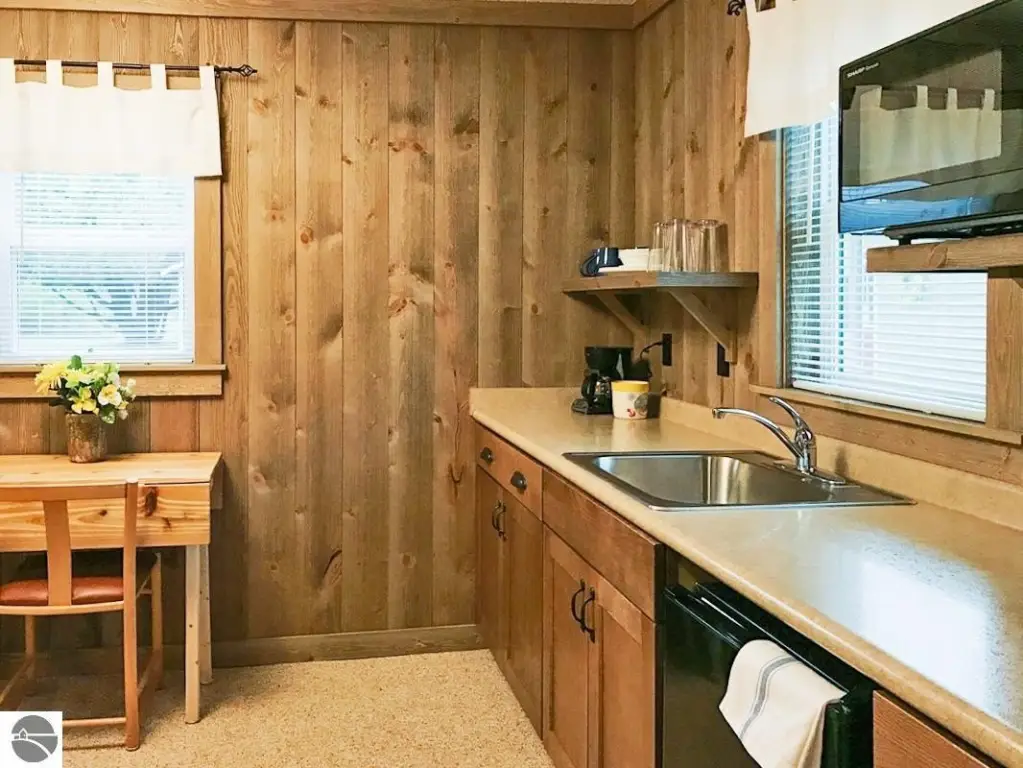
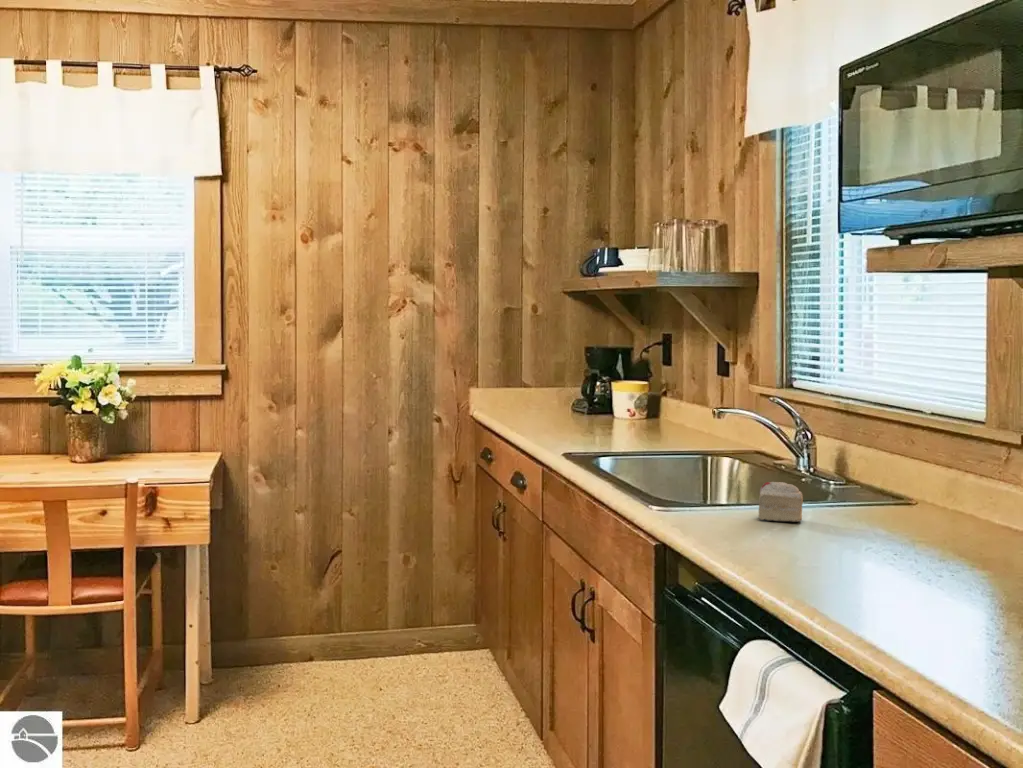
+ cake slice [757,481,804,523]
